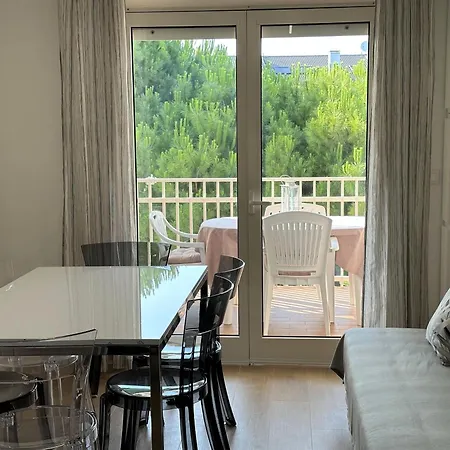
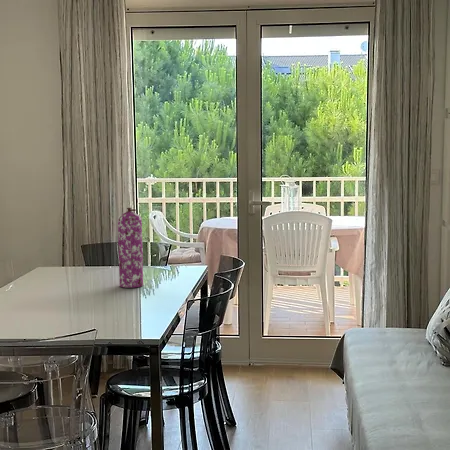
+ gas cylinder [117,207,144,289]
